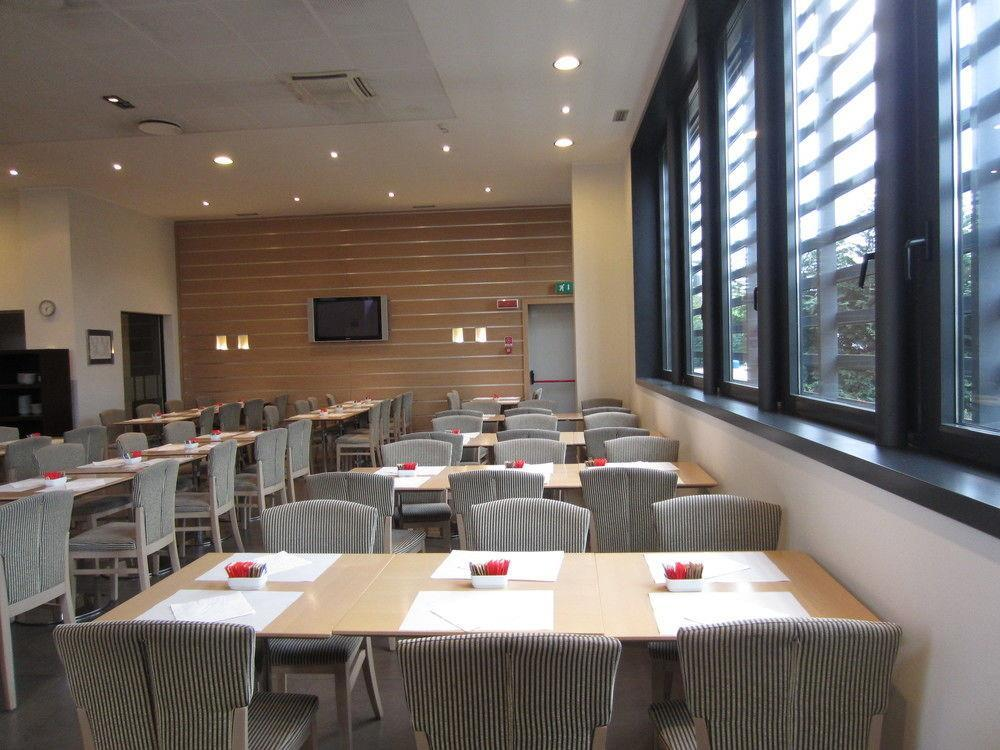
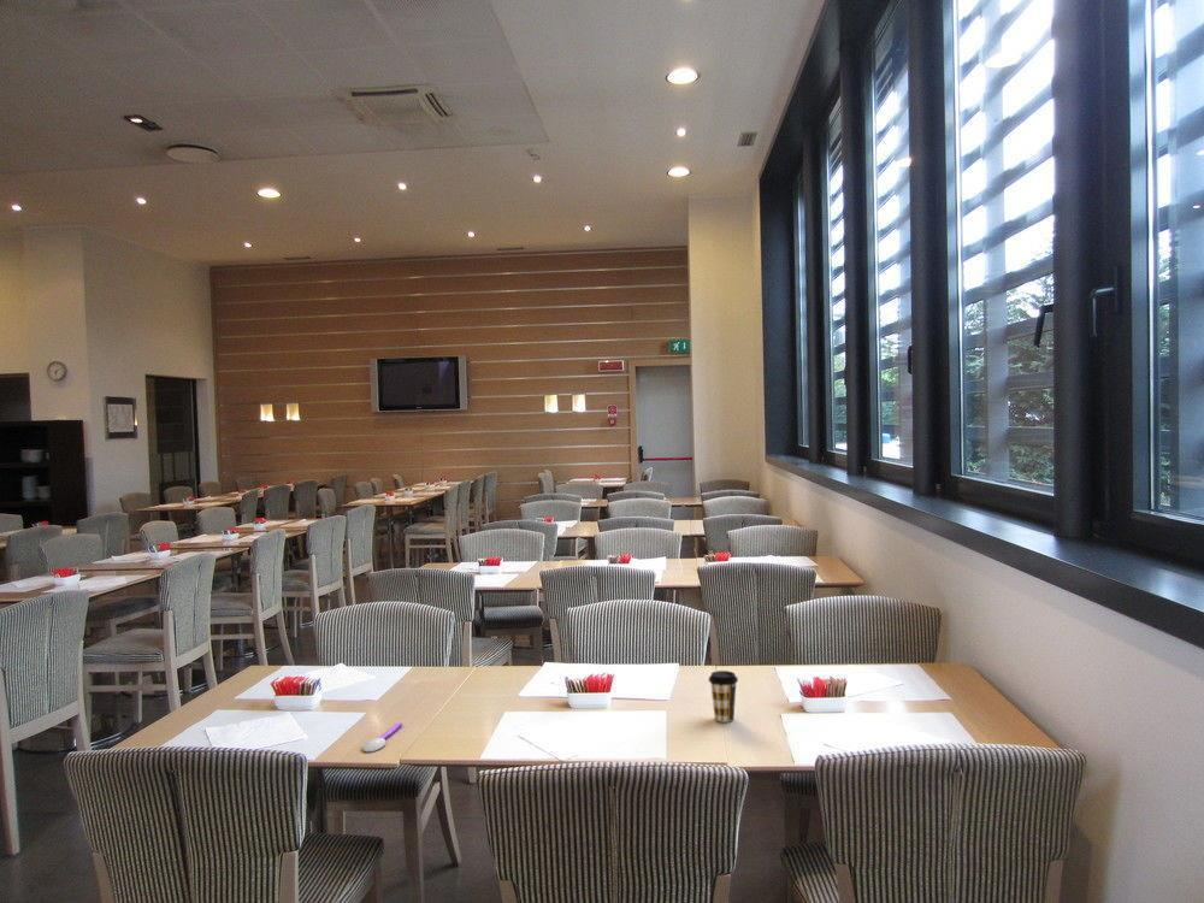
+ coffee cup [708,669,739,724]
+ spoon [361,721,403,754]
